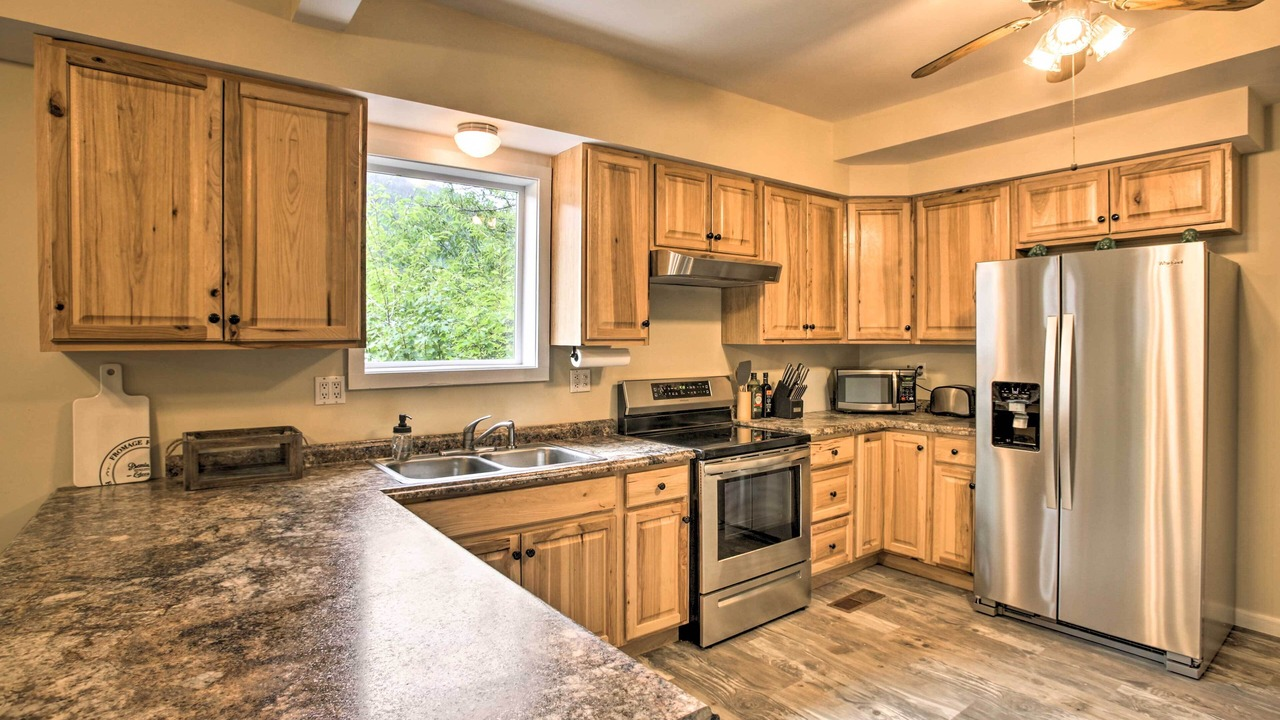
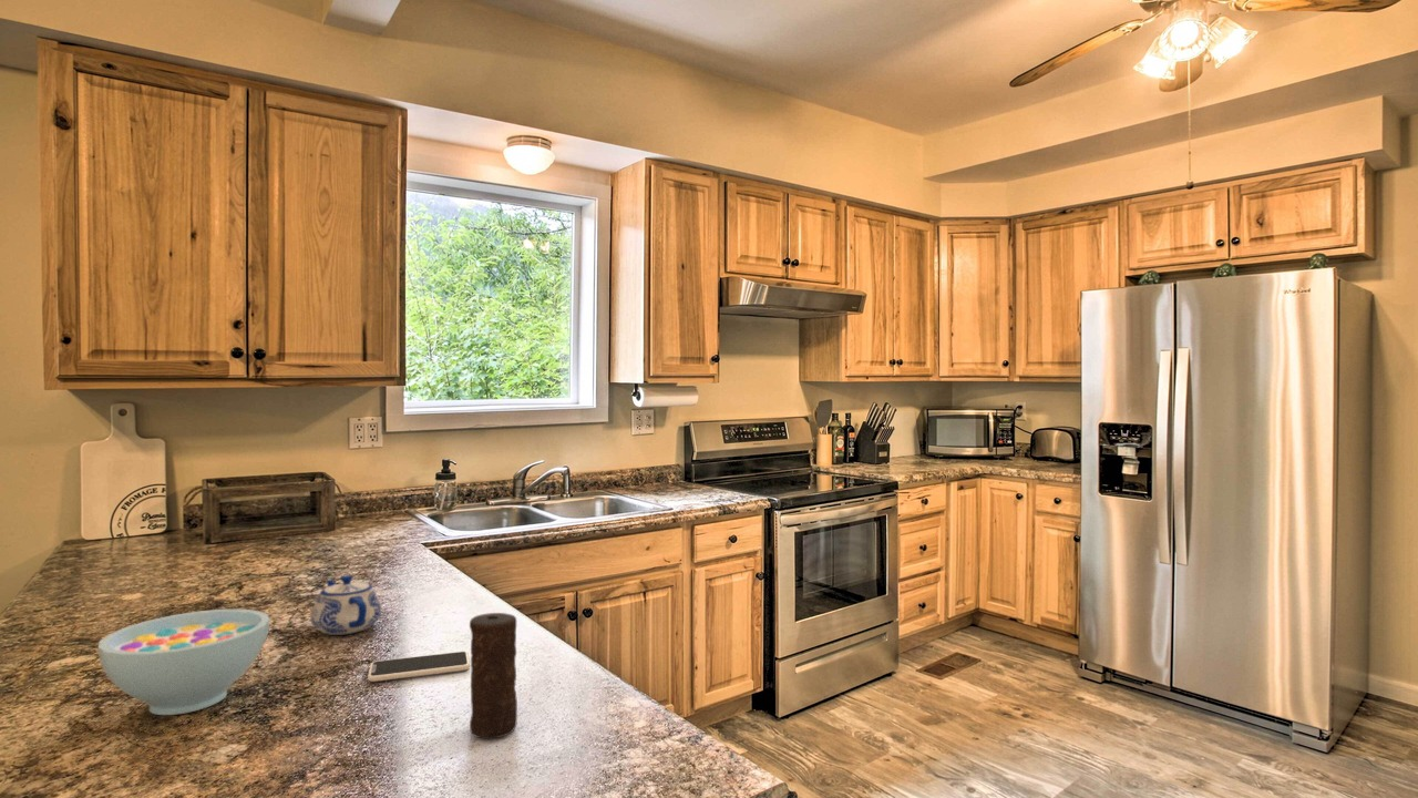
+ bowl [97,608,270,716]
+ smartphone [367,651,471,683]
+ candle [469,612,518,739]
+ teapot [310,574,382,636]
